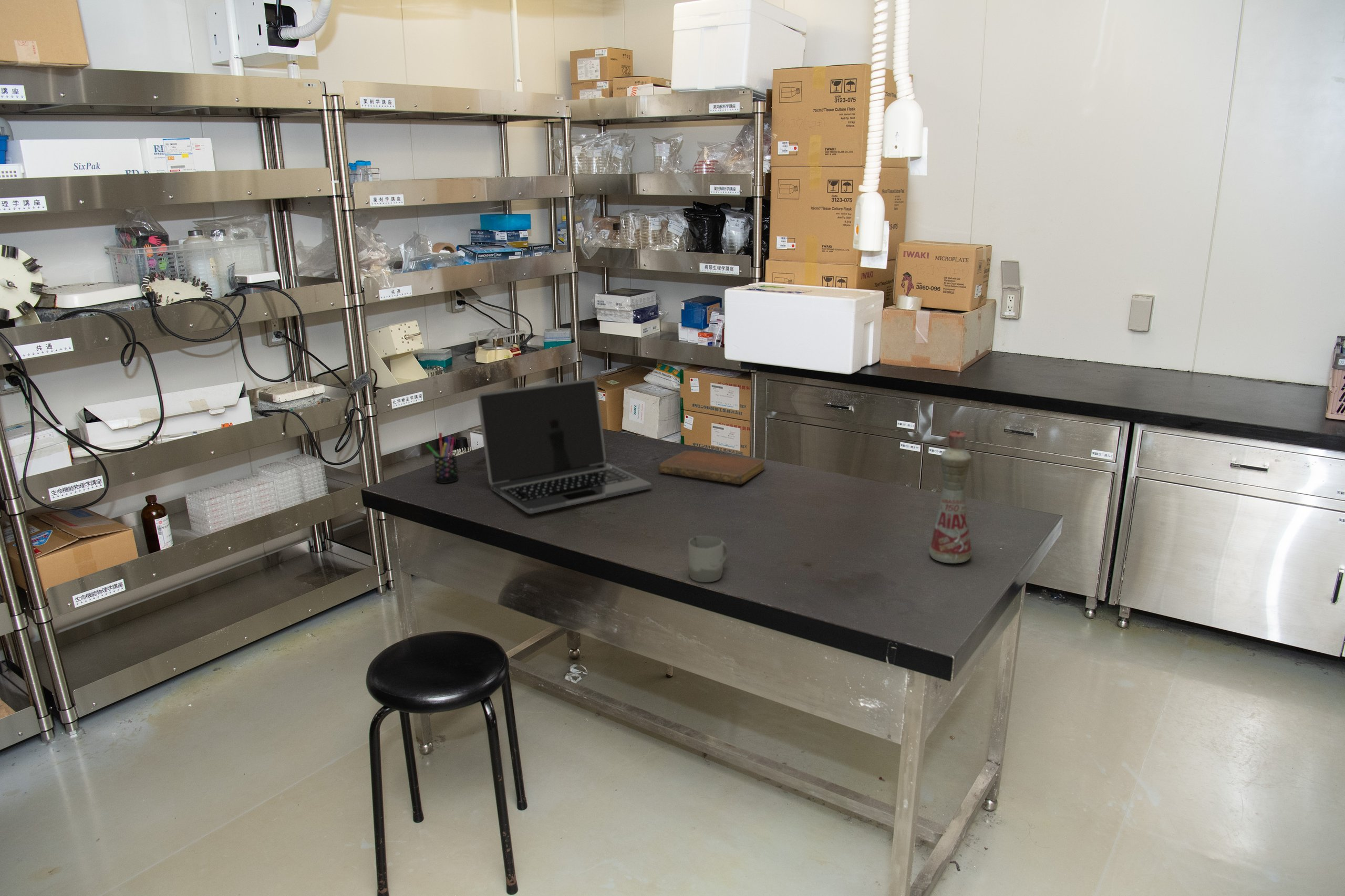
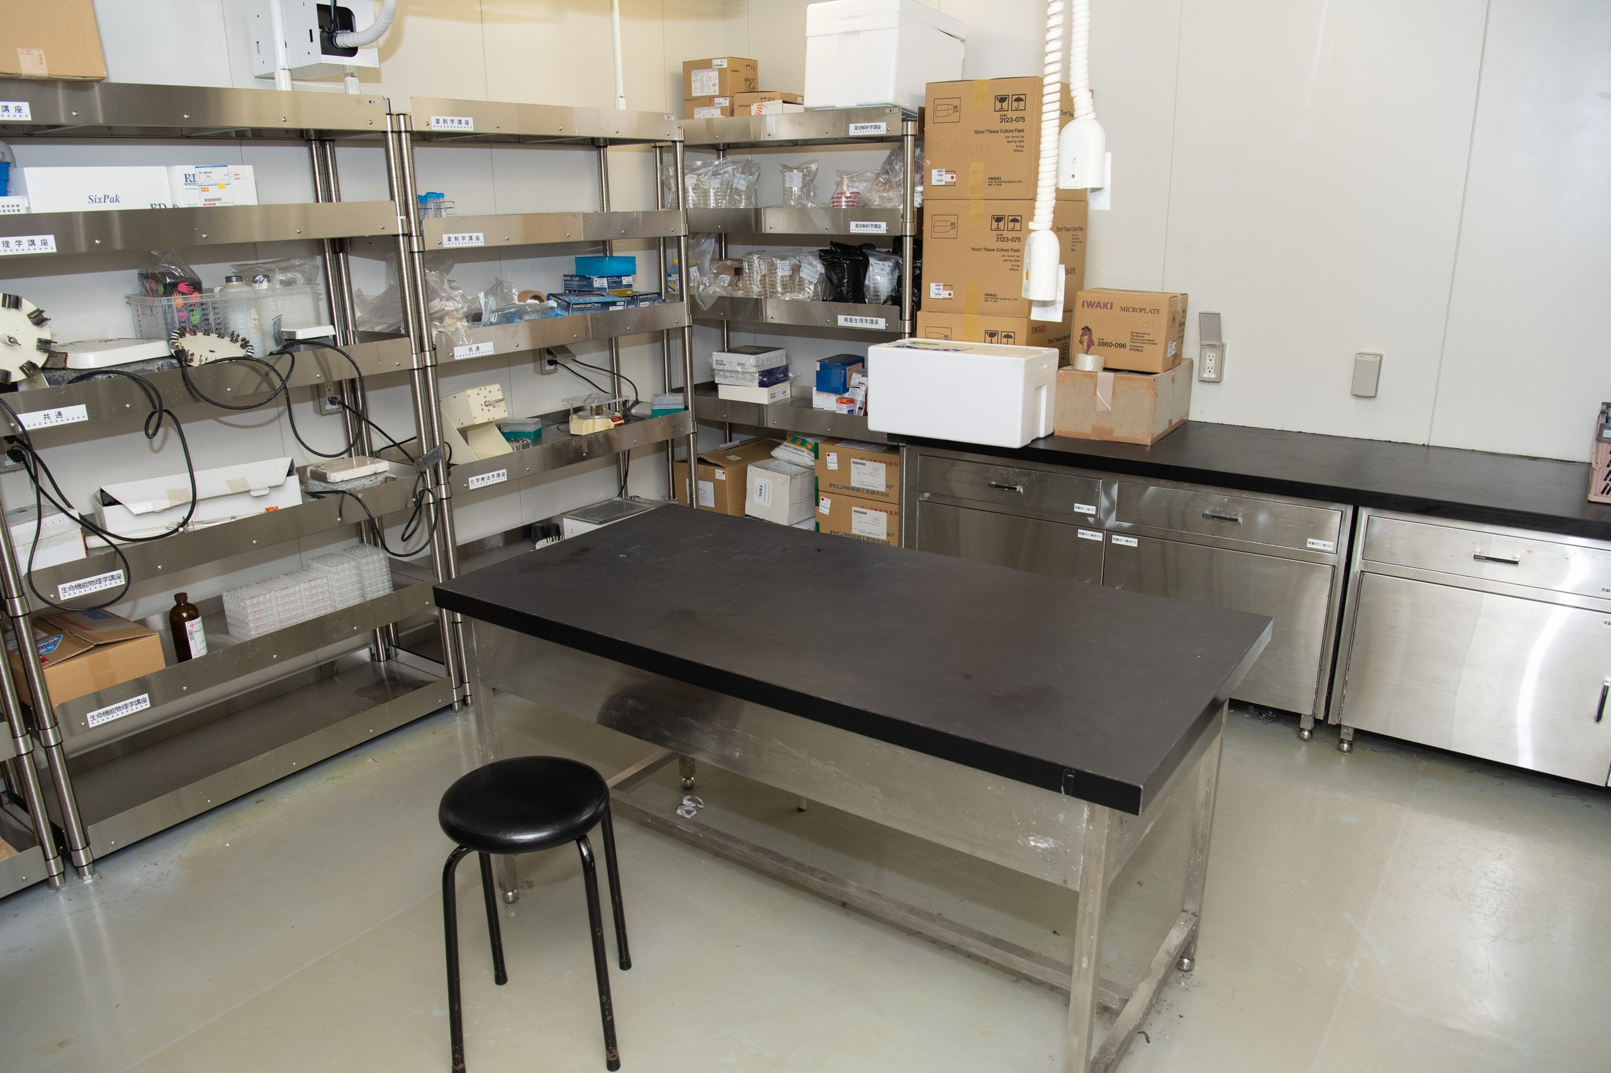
- notebook [658,450,765,485]
- bottle [928,430,972,564]
- laptop [477,378,652,514]
- cup [688,535,728,583]
- pen holder [426,432,459,484]
